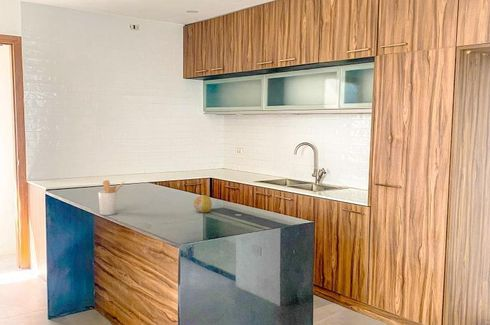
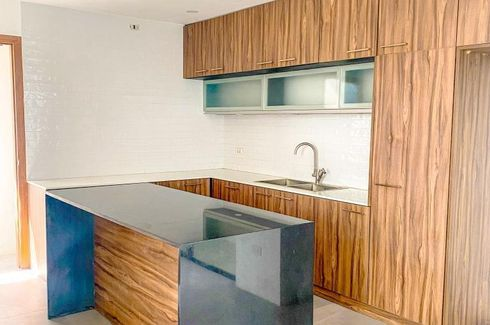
- fruit [193,194,213,214]
- utensil holder [97,179,126,216]
